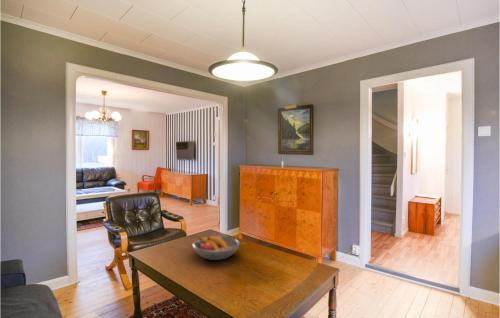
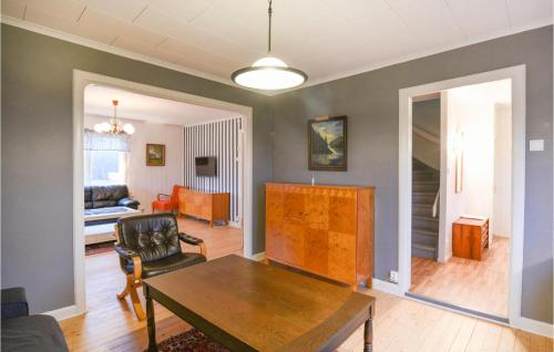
- fruit bowl [192,235,241,261]
